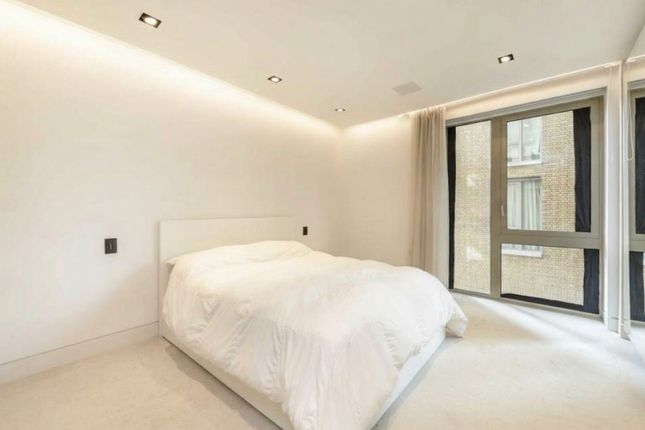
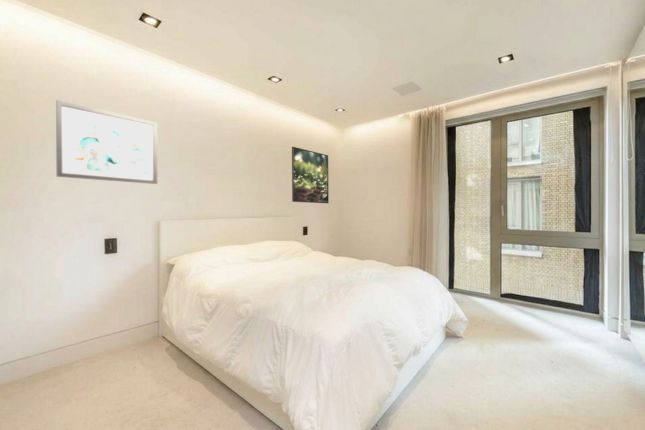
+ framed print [291,146,330,204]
+ wall art [55,99,158,185]
